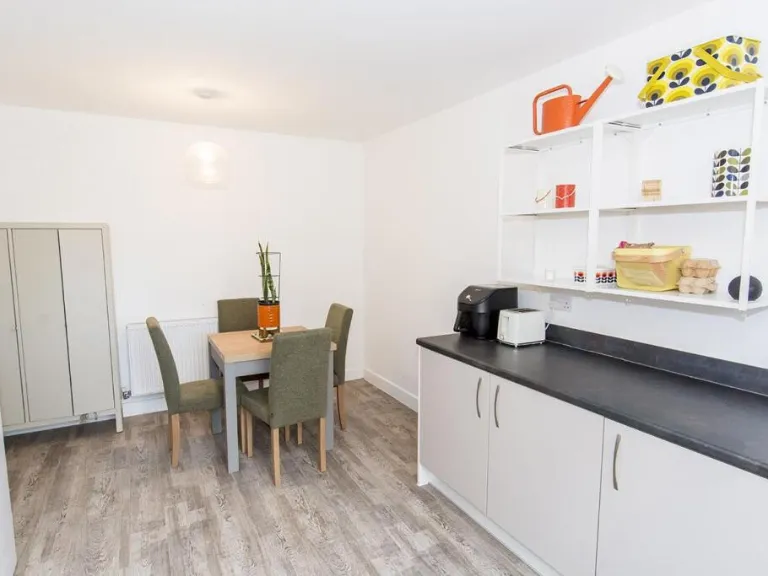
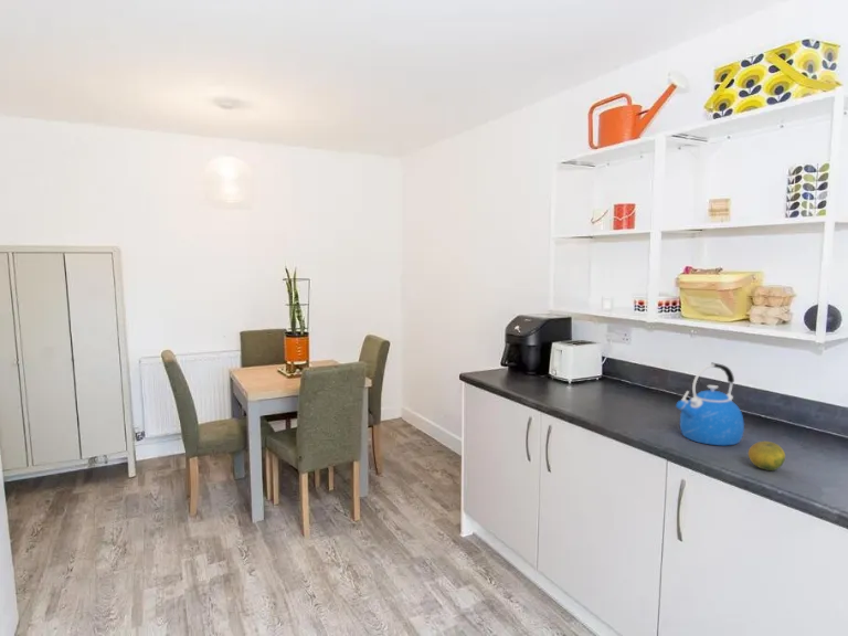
+ kettle [675,362,745,446]
+ fruit [748,441,786,471]
